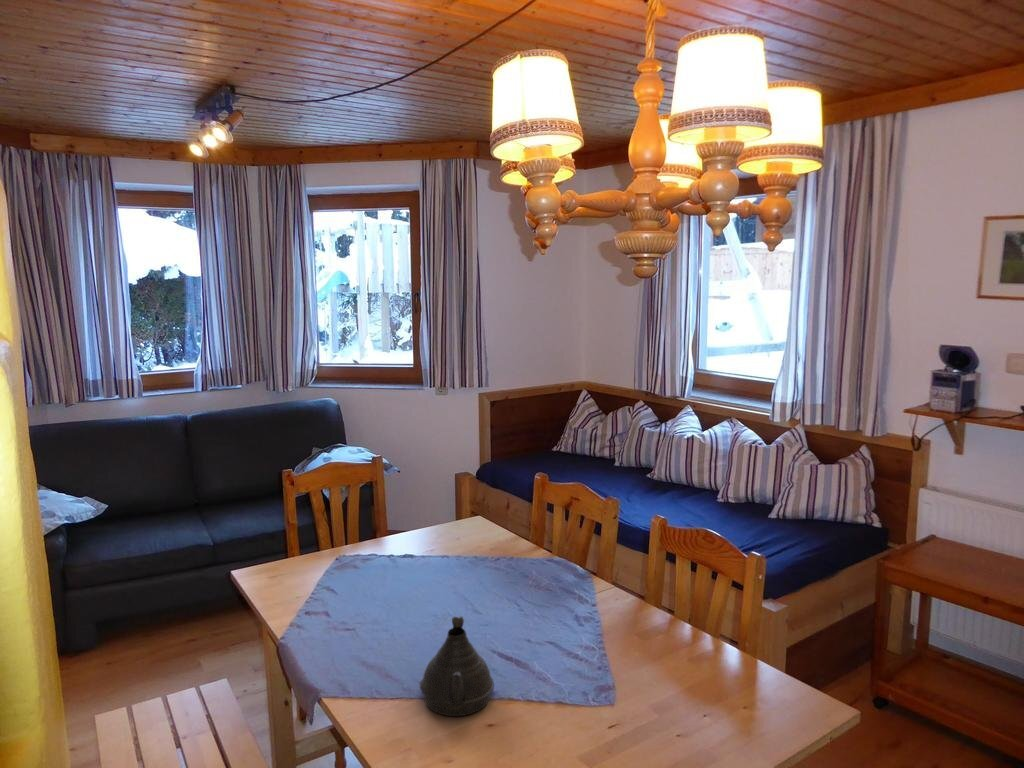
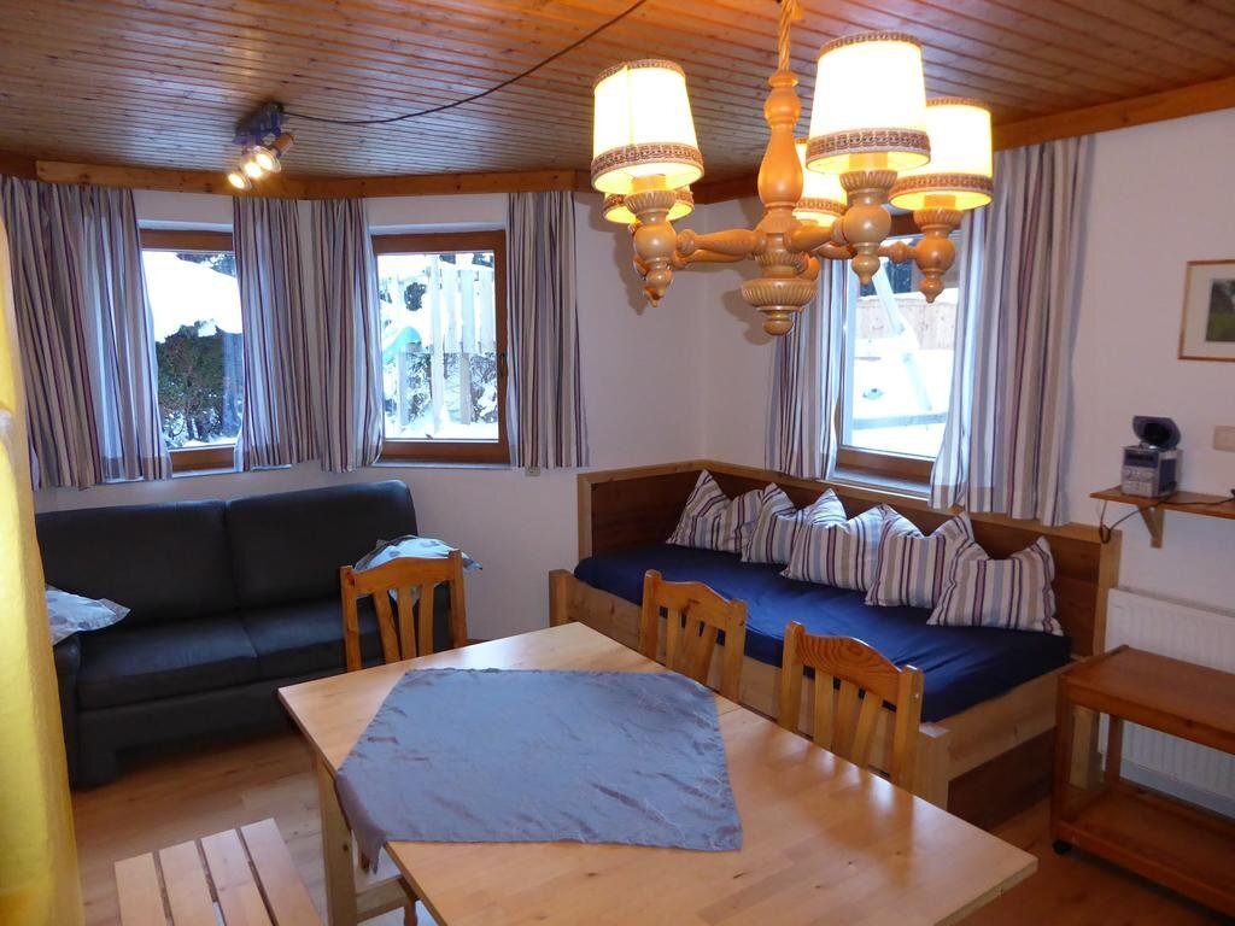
- teapot [419,615,495,717]
